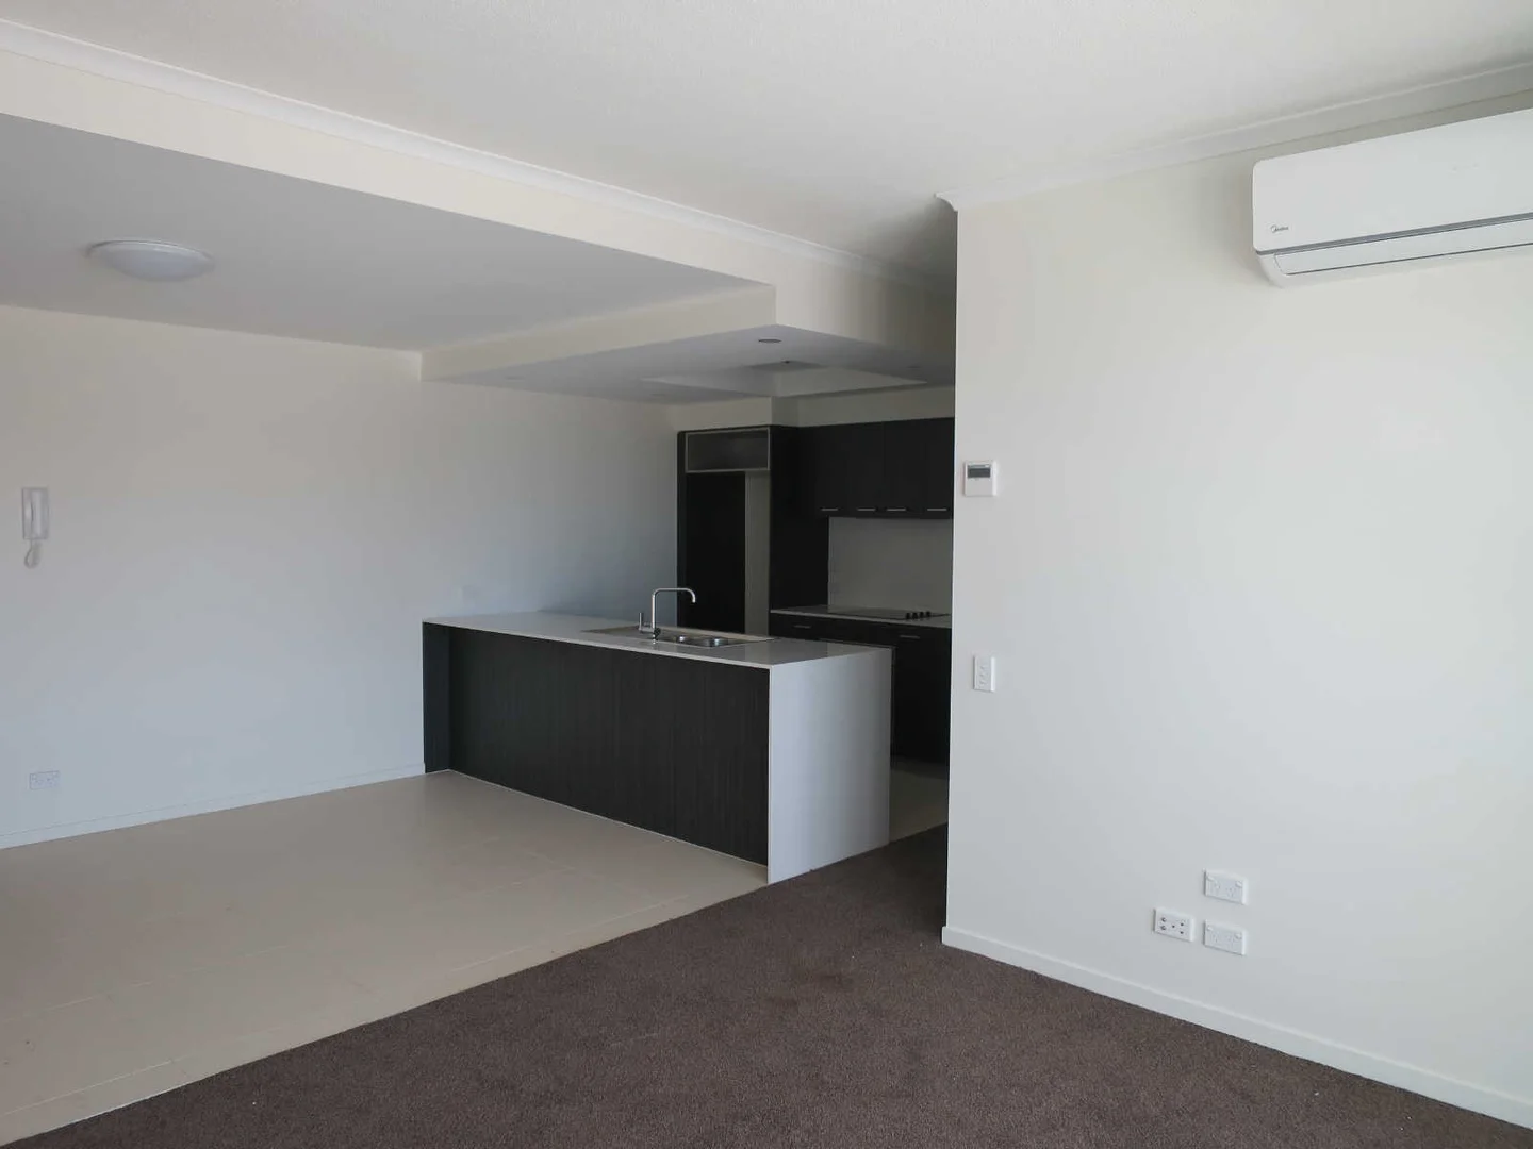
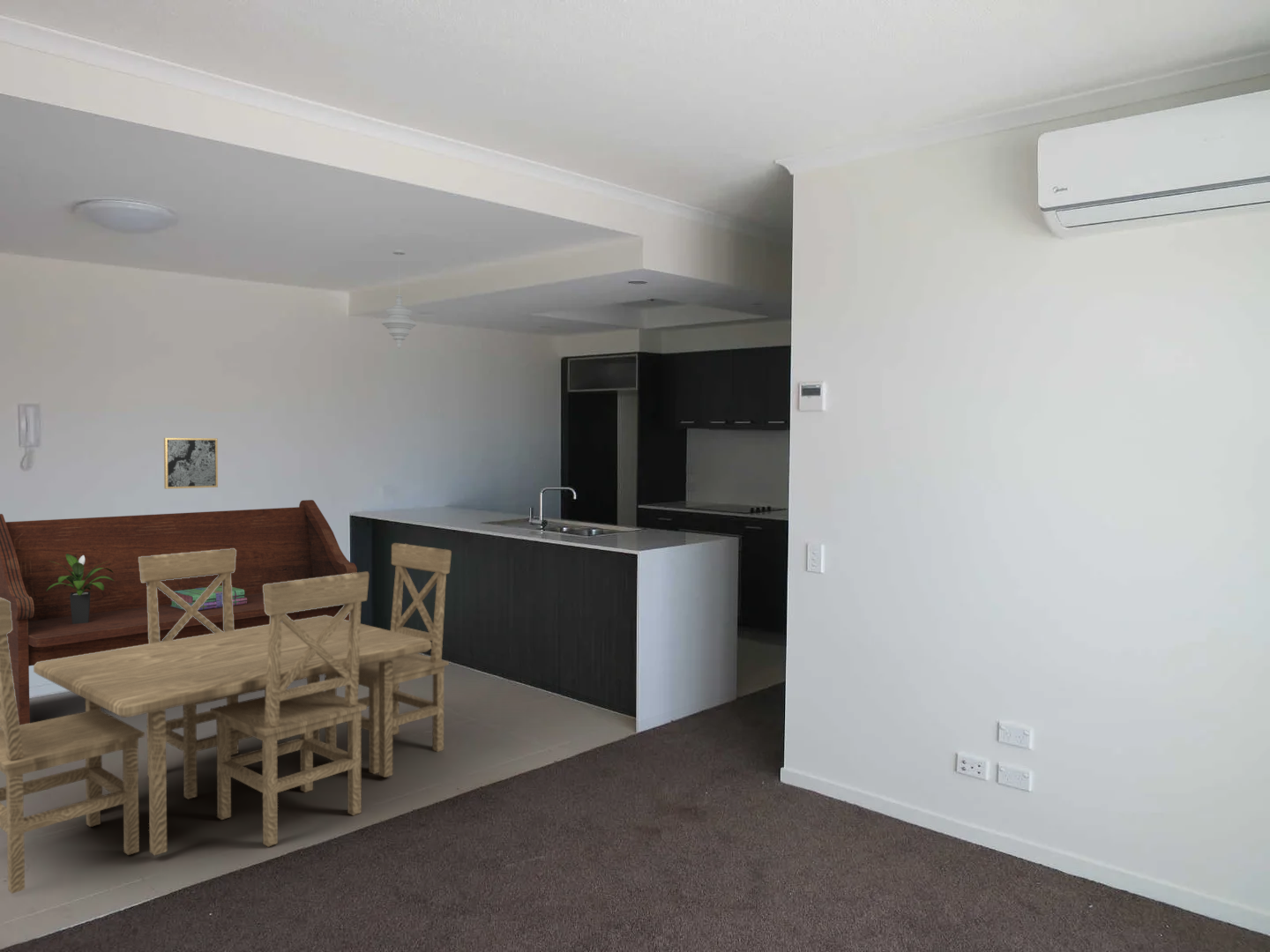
+ pendant light [381,249,417,349]
+ dining set [0,542,452,895]
+ potted plant [47,554,114,624]
+ wall art [163,437,219,489]
+ bench [0,499,358,725]
+ stack of books [170,585,247,610]
